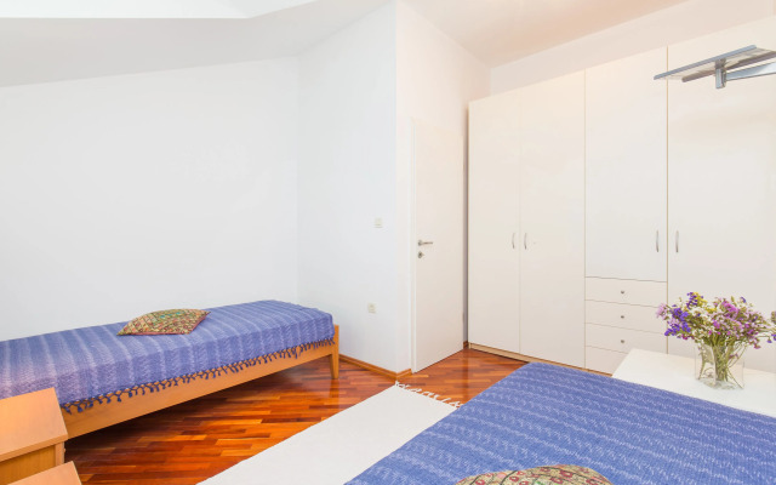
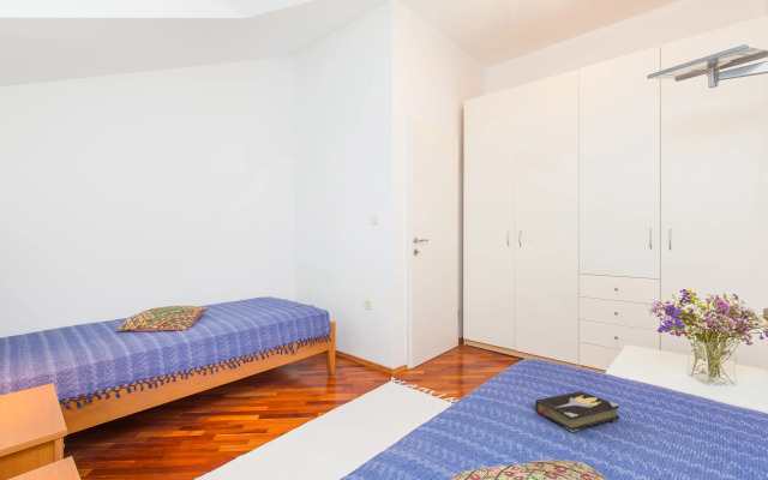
+ hardback book [534,390,622,433]
